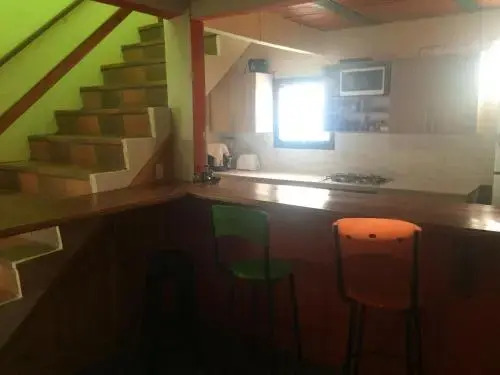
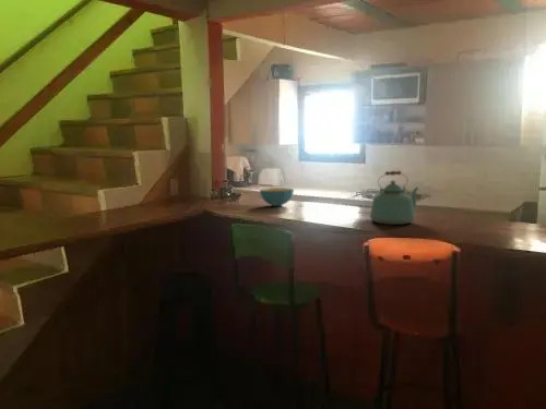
+ cereal bowl [259,187,295,207]
+ kettle [369,170,419,226]
